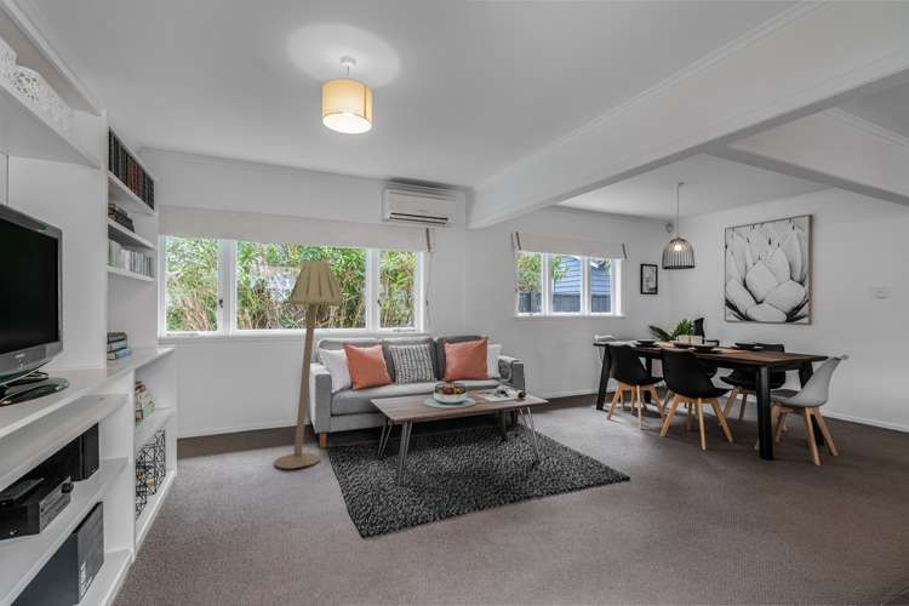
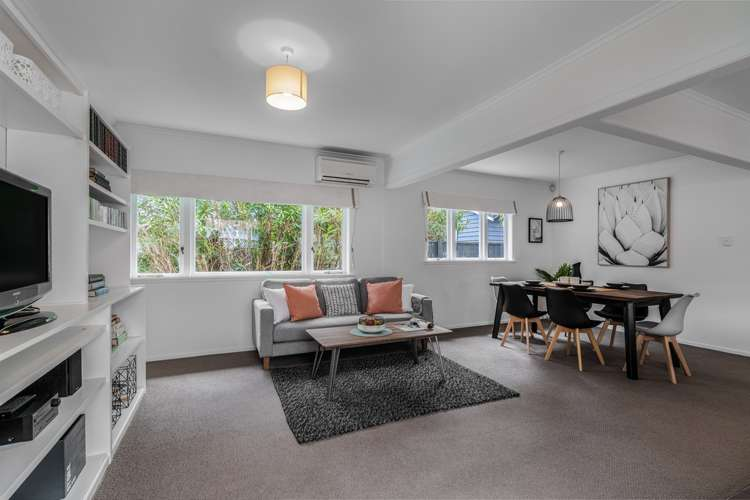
- floor lamp [273,257,345,469]
